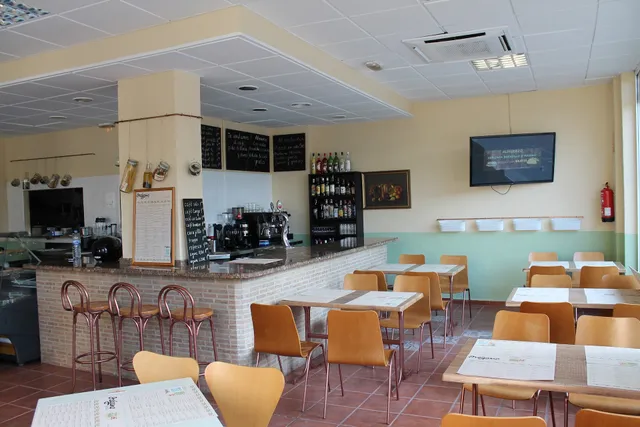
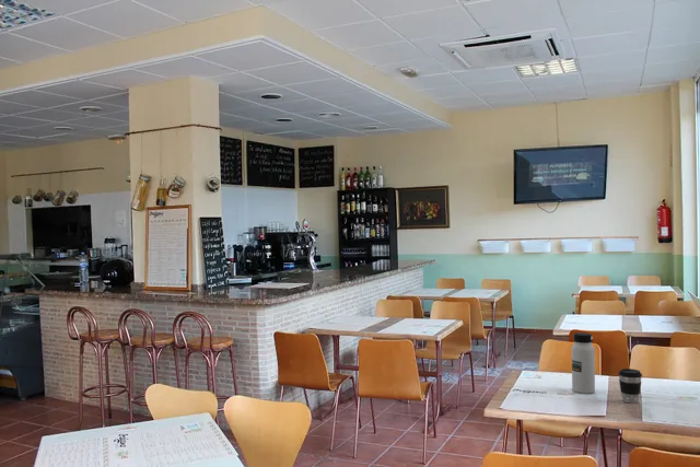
+ coffee cup [618,367,643,405]
+ water bottle [571,331,596,395]
